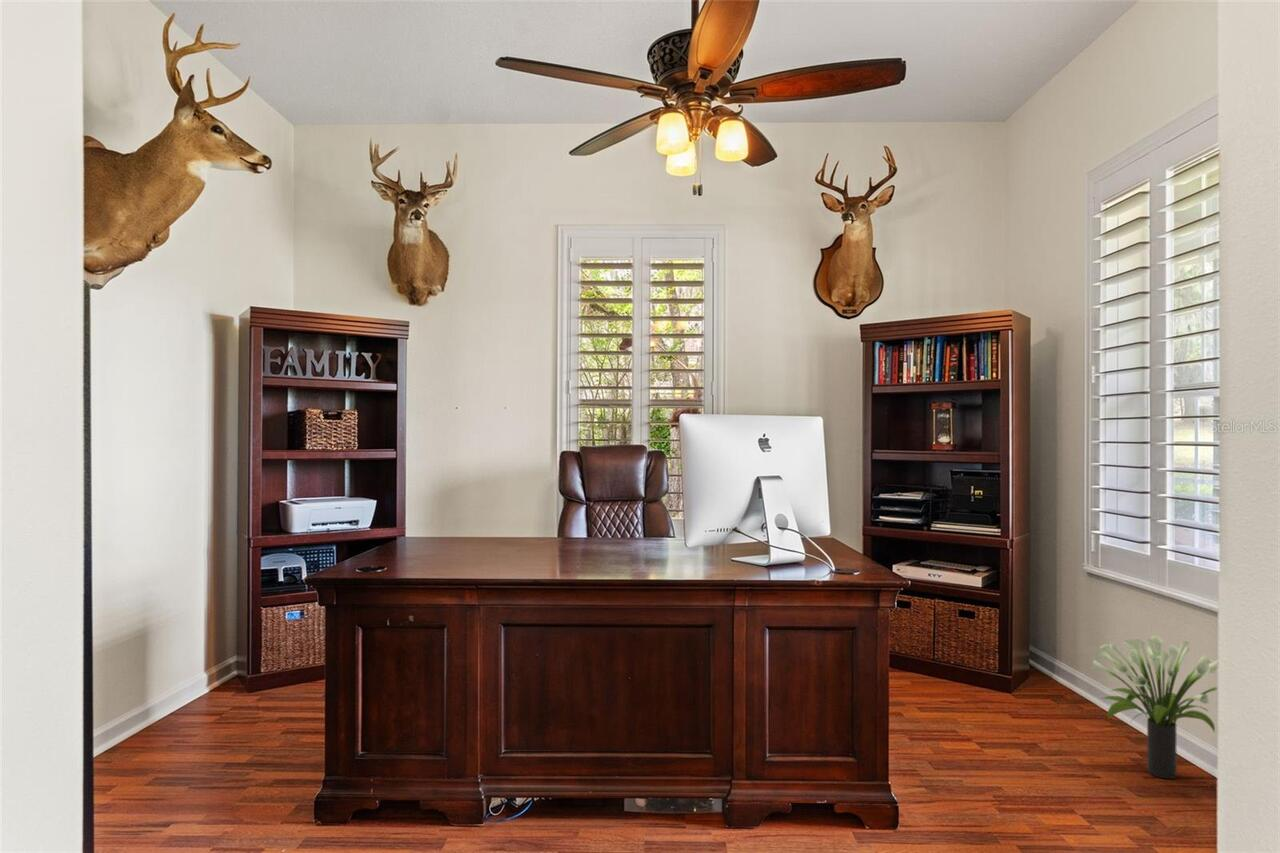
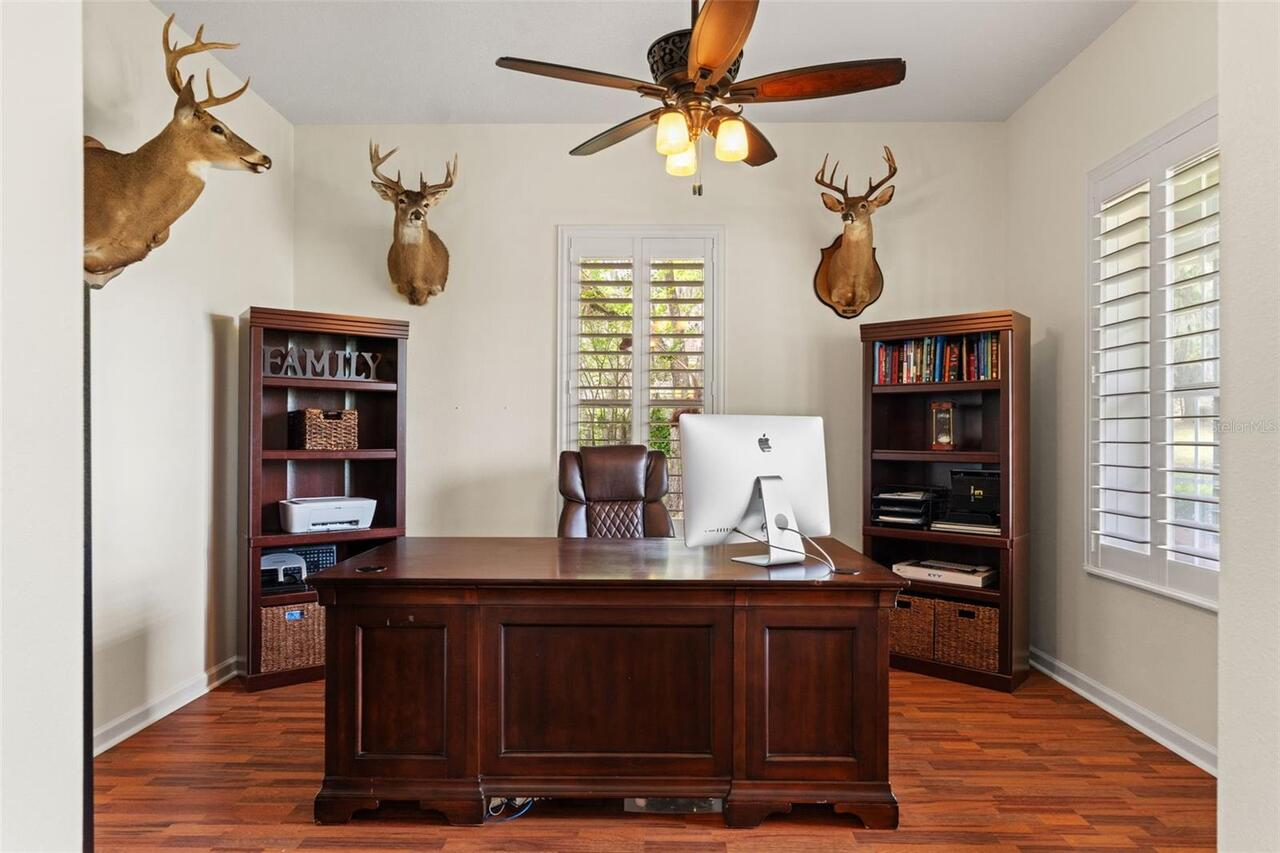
- potted plant [1090,634,1218,780]
